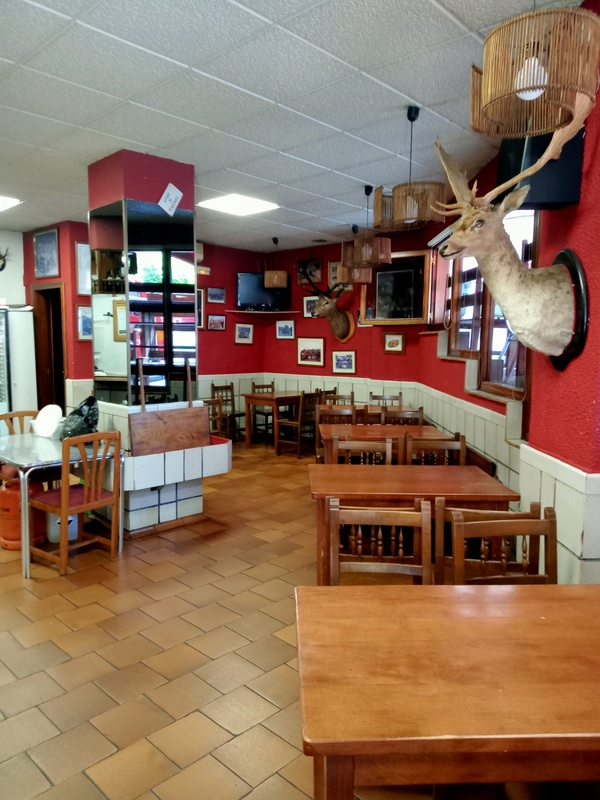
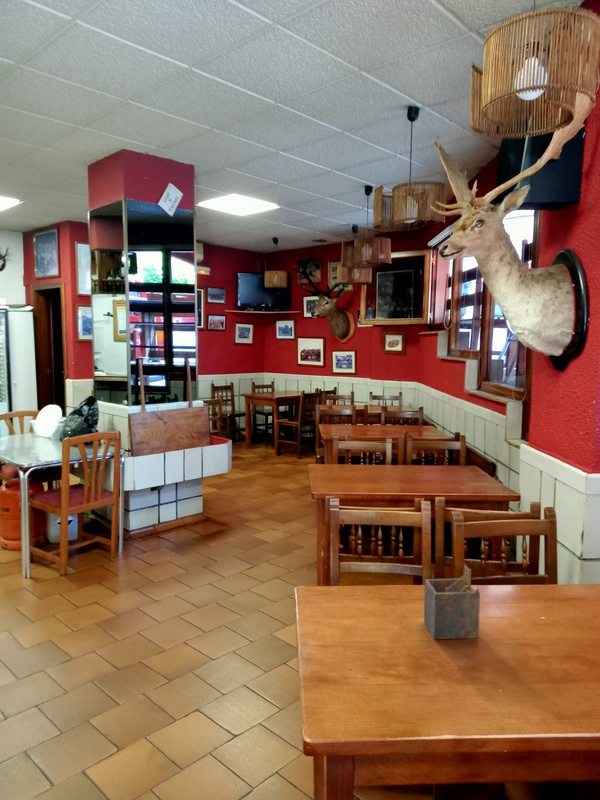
+ napkin holder [423,563,481,640]
